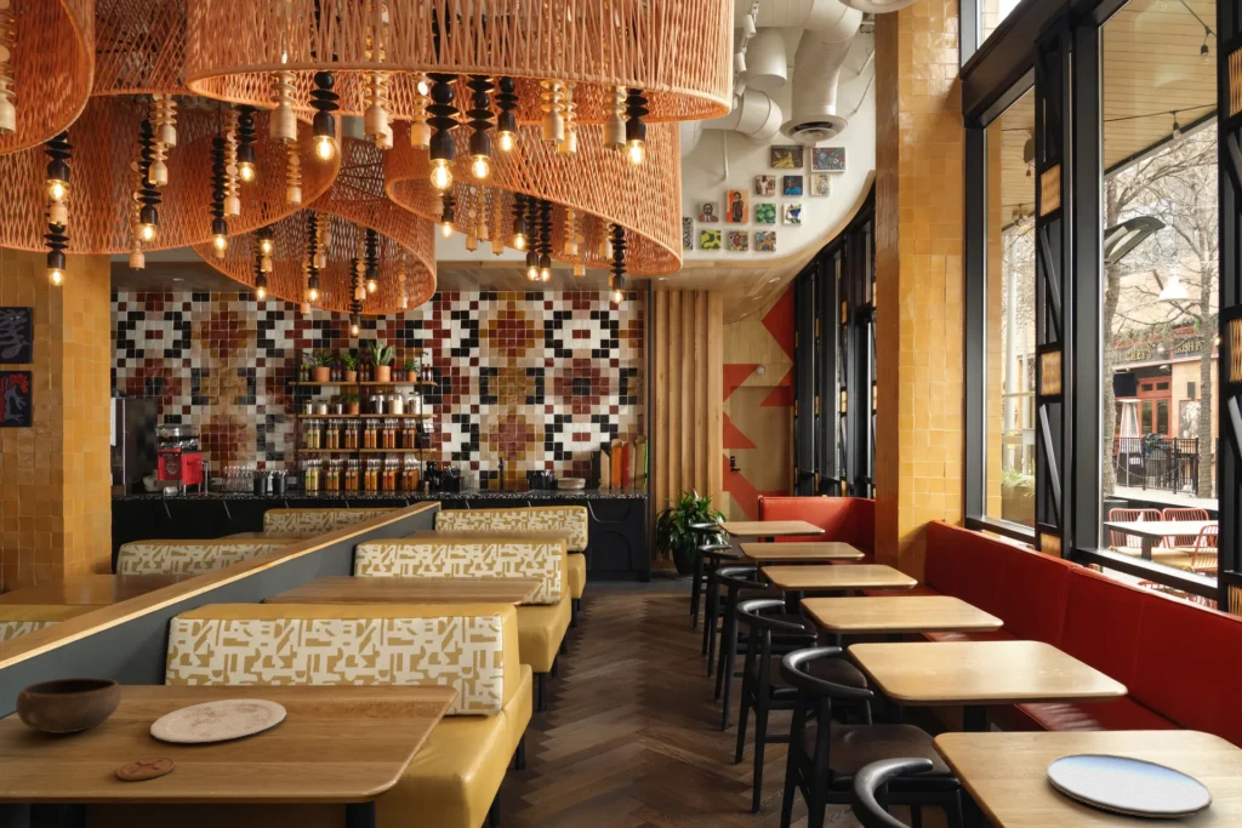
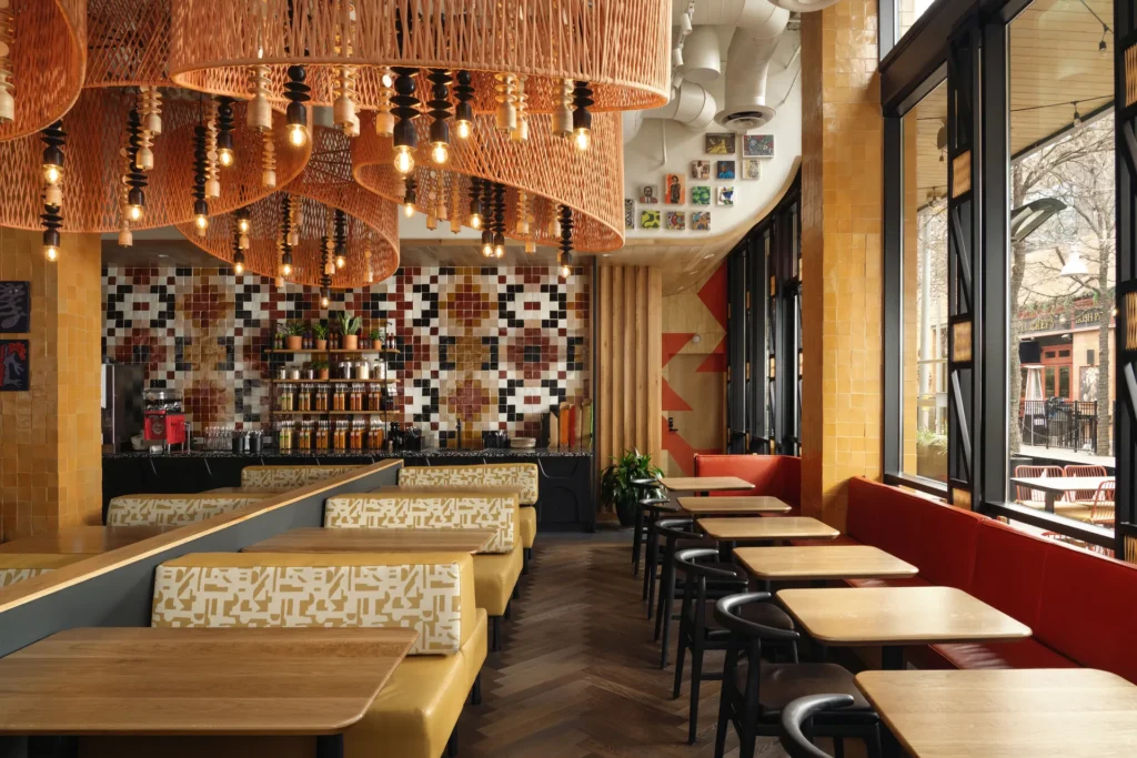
- plate [149,698,287,743]
- coaster [115,756,176,782]
- bowl [15,676,123,735]
- plate [1046,752,1213,818]
